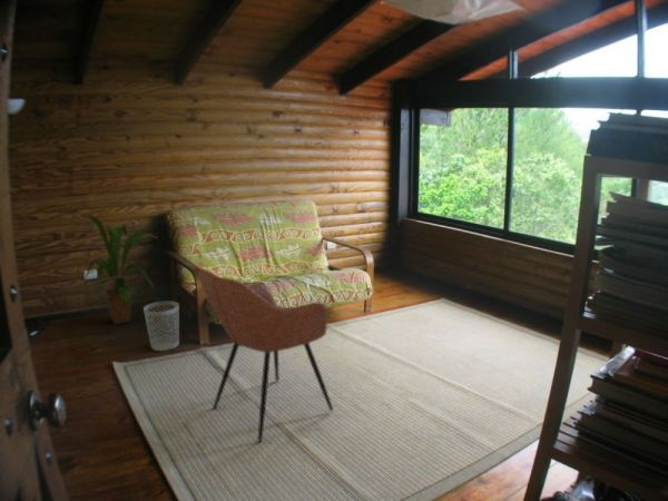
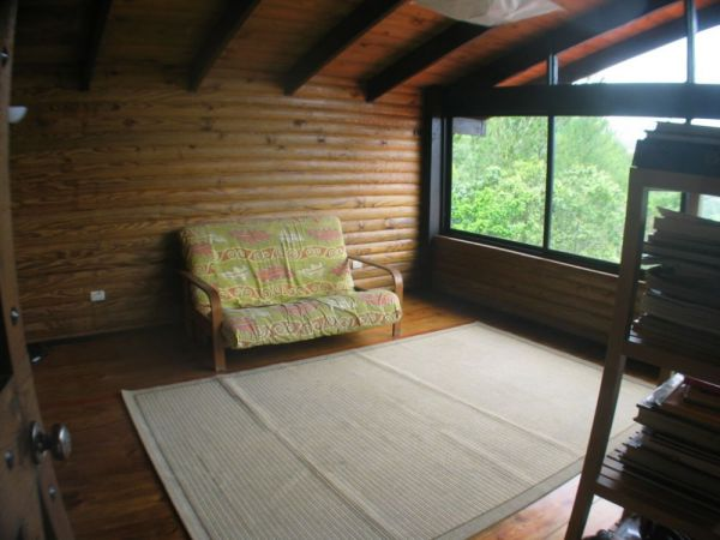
- armchair [197,268,334,443]
- house plant [78,214,159,325]
- wastebasket [143,301,180,352]
